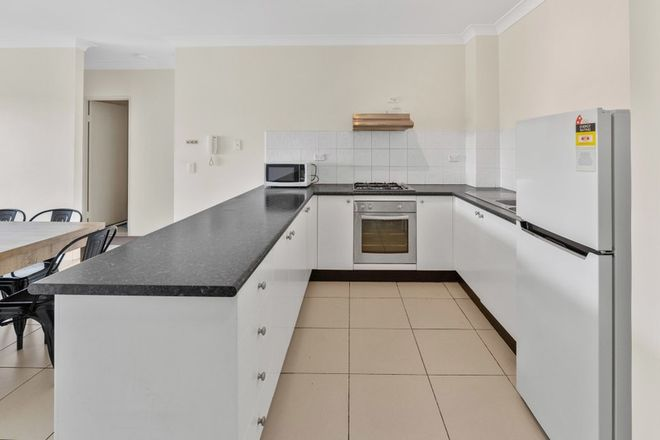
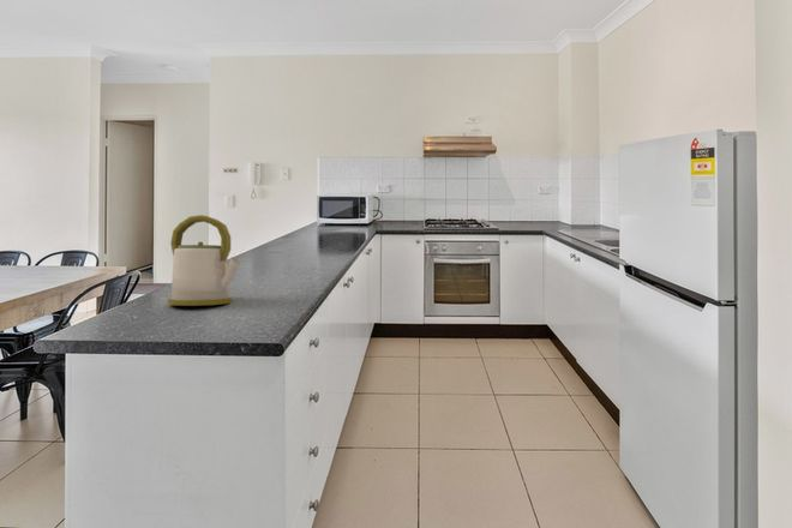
+ kettle [167,214,241,307]
